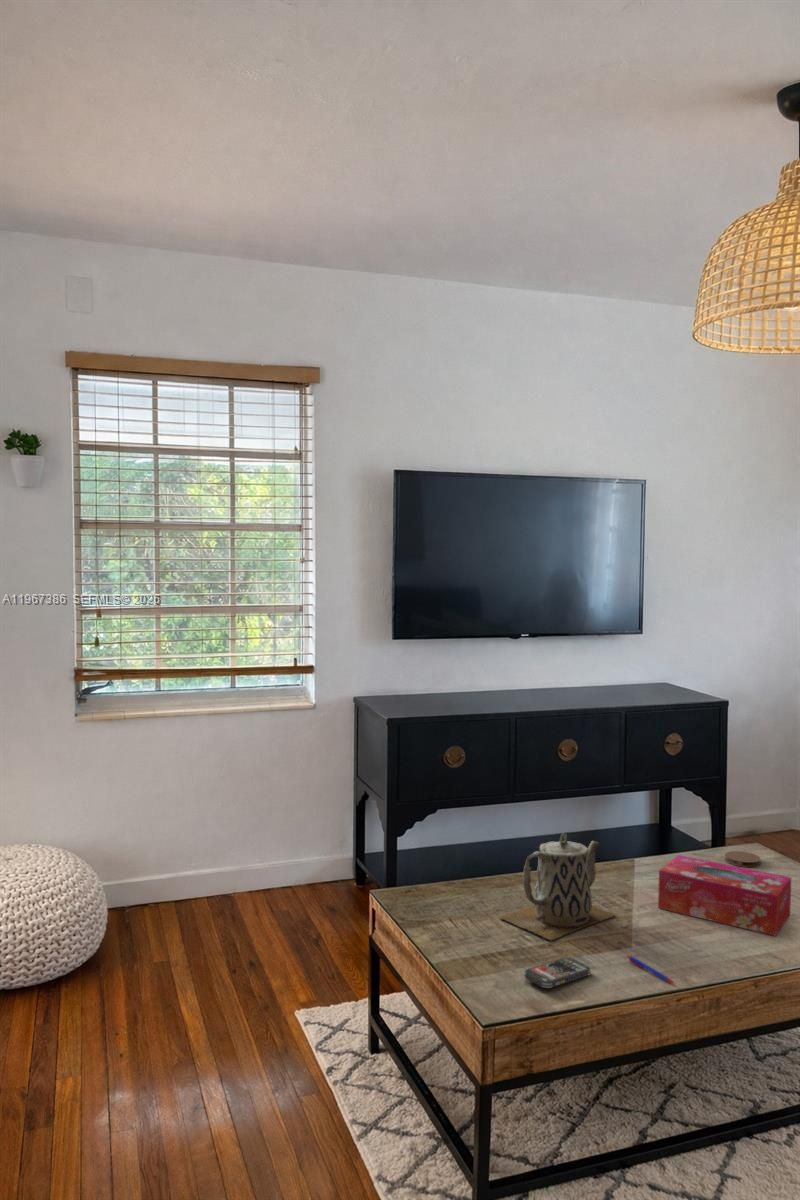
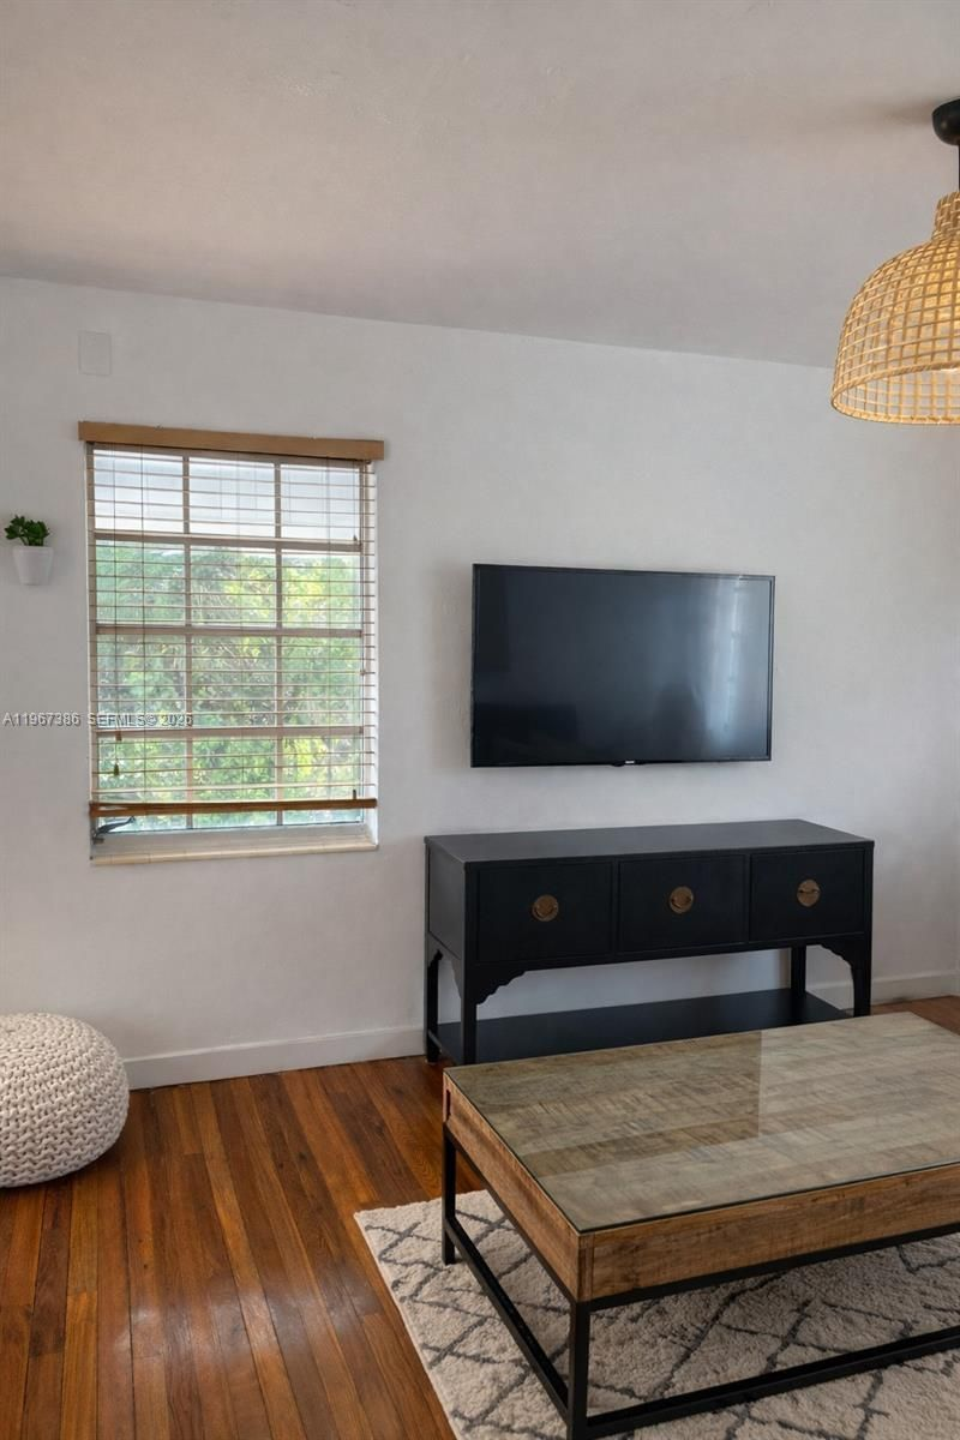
- coaster [724,850,761,868]
- tissue box [657,854,792,937]
- pen [626,954,676,985]
- smartphone [523,956,592,989]
- teapot [498,832,616,941]
